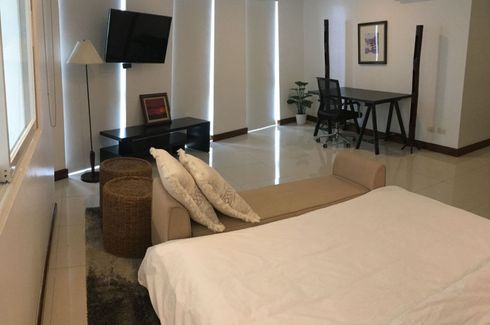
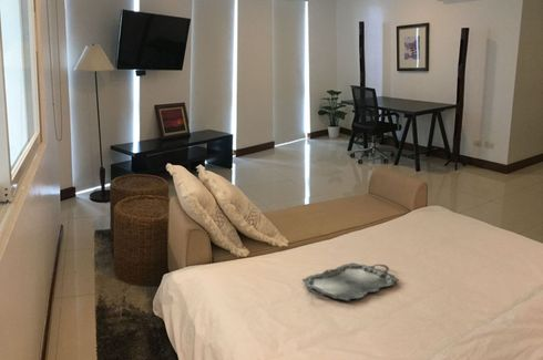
+ serving tray [301,261,400,302]
